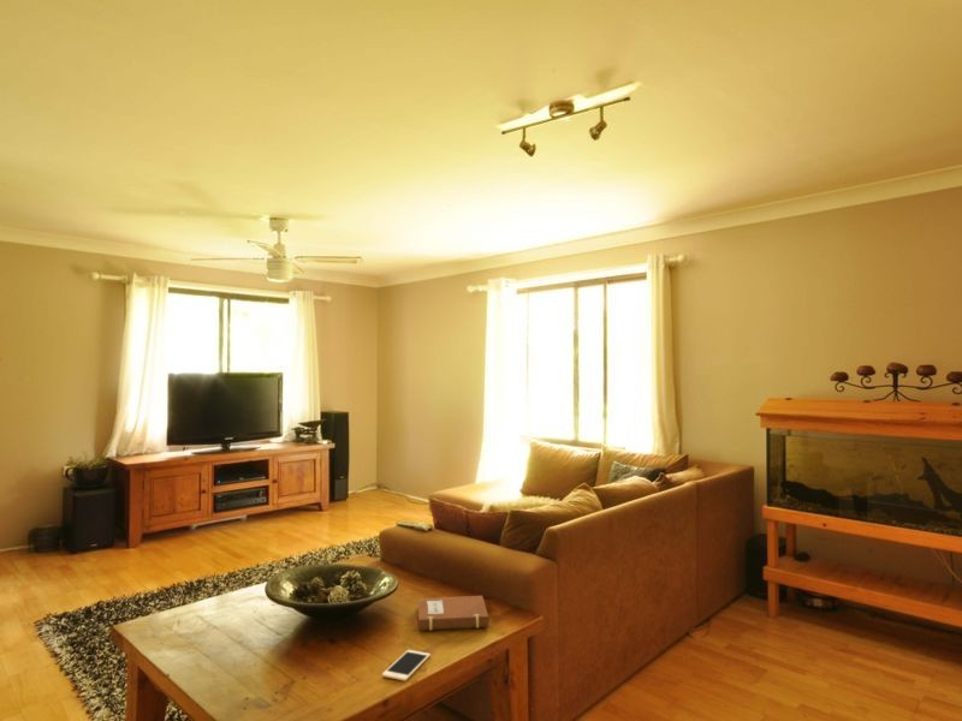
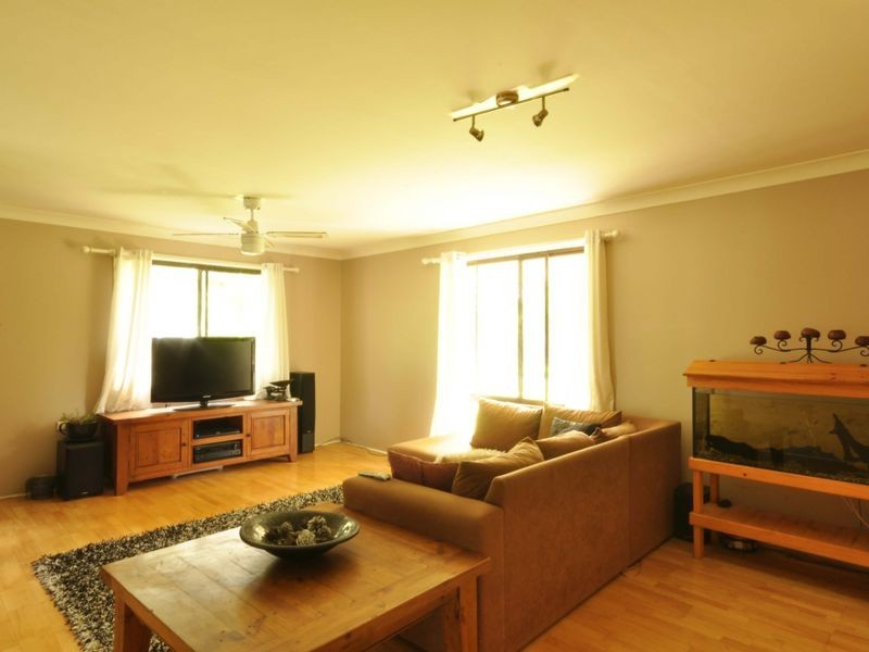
- notebook [414,595,489,632]
- cell phone [381,649,432,681]
